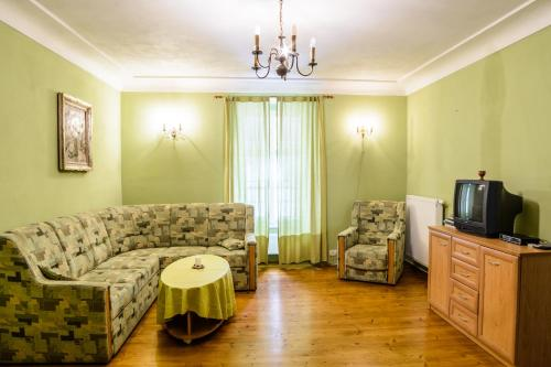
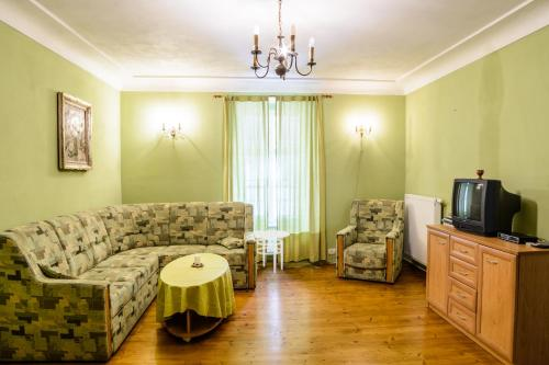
+ side table [253,229,291,275]
